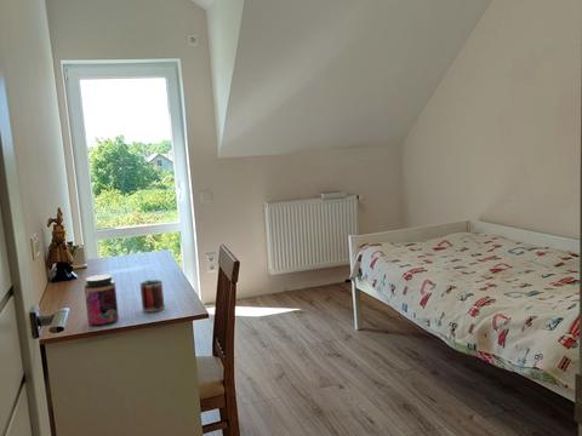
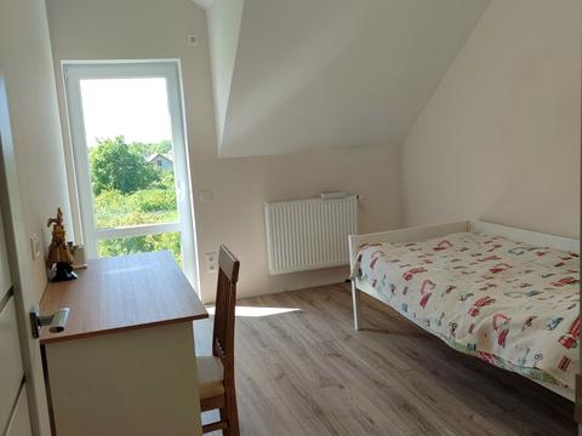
- jar [84,274,120,327]
- mug [139,279,165,314]
